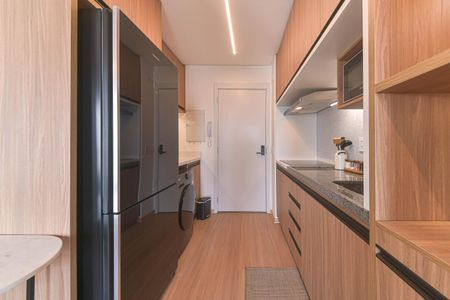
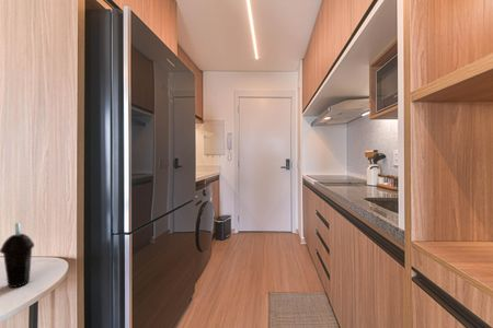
+ cup [0,222,35,289]
